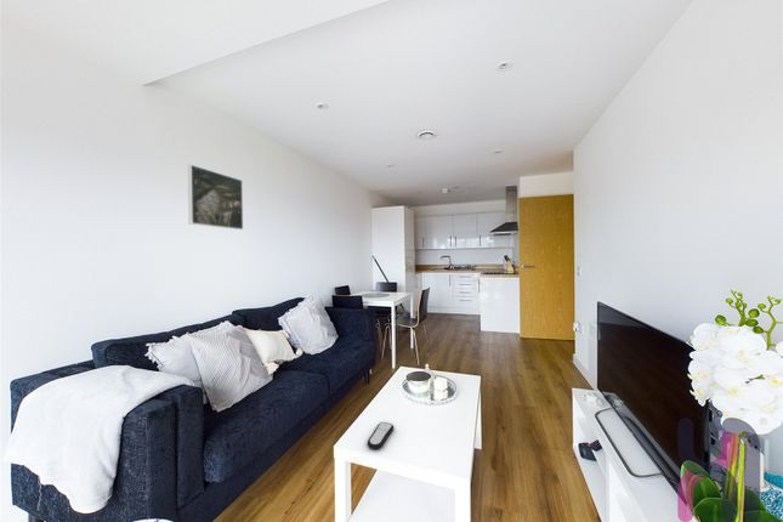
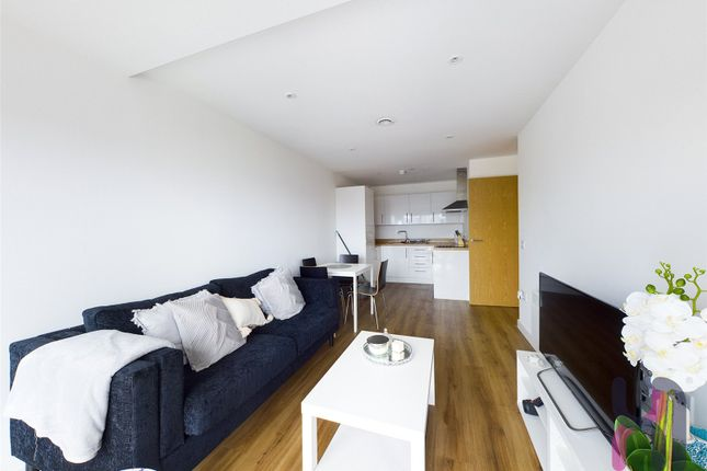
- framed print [187,164,244,231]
- remote control [367,421,395,450]
